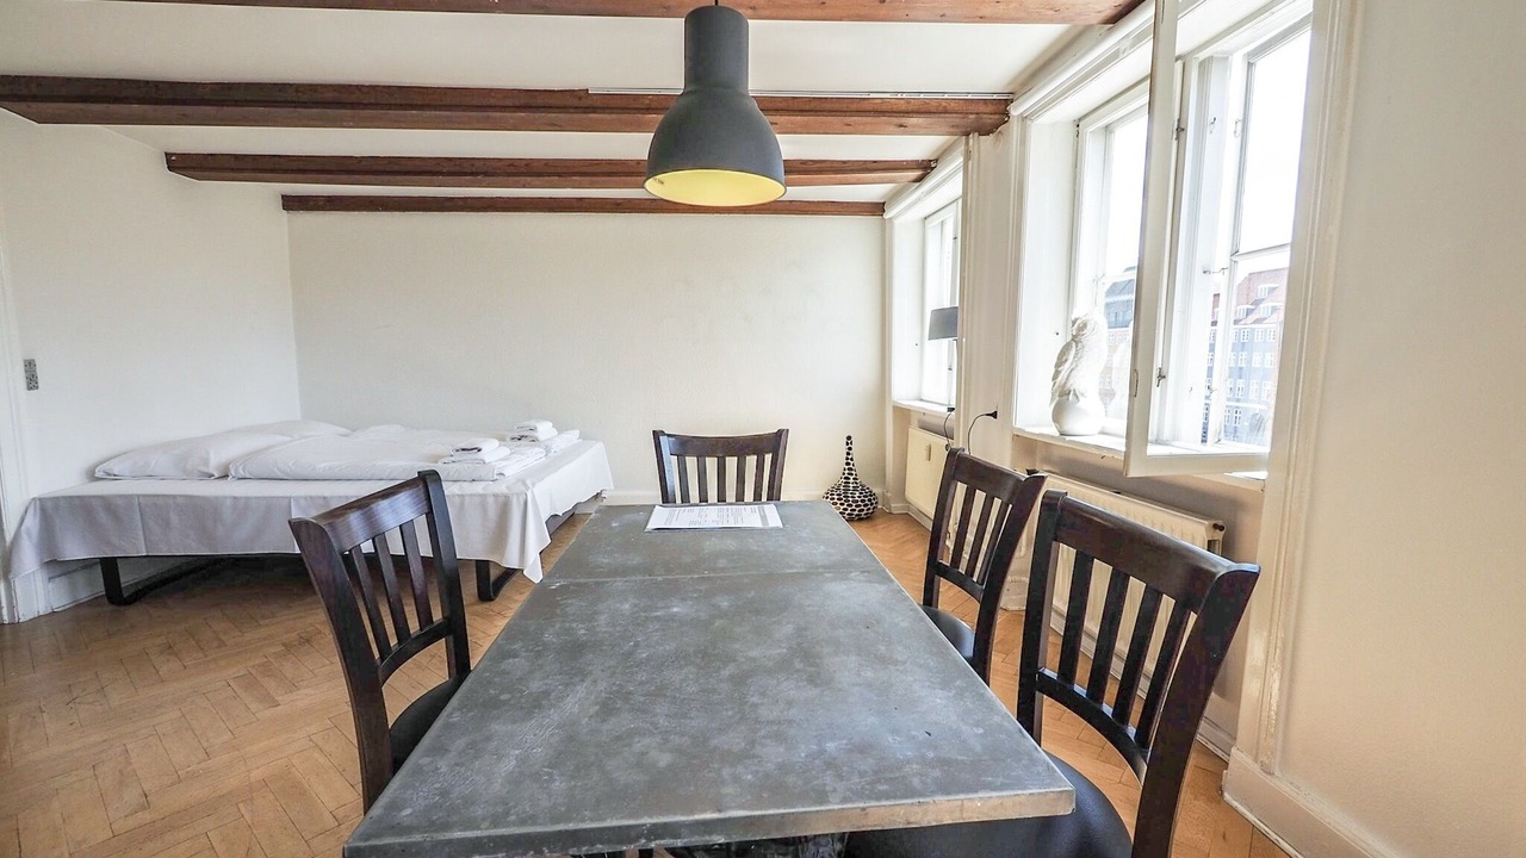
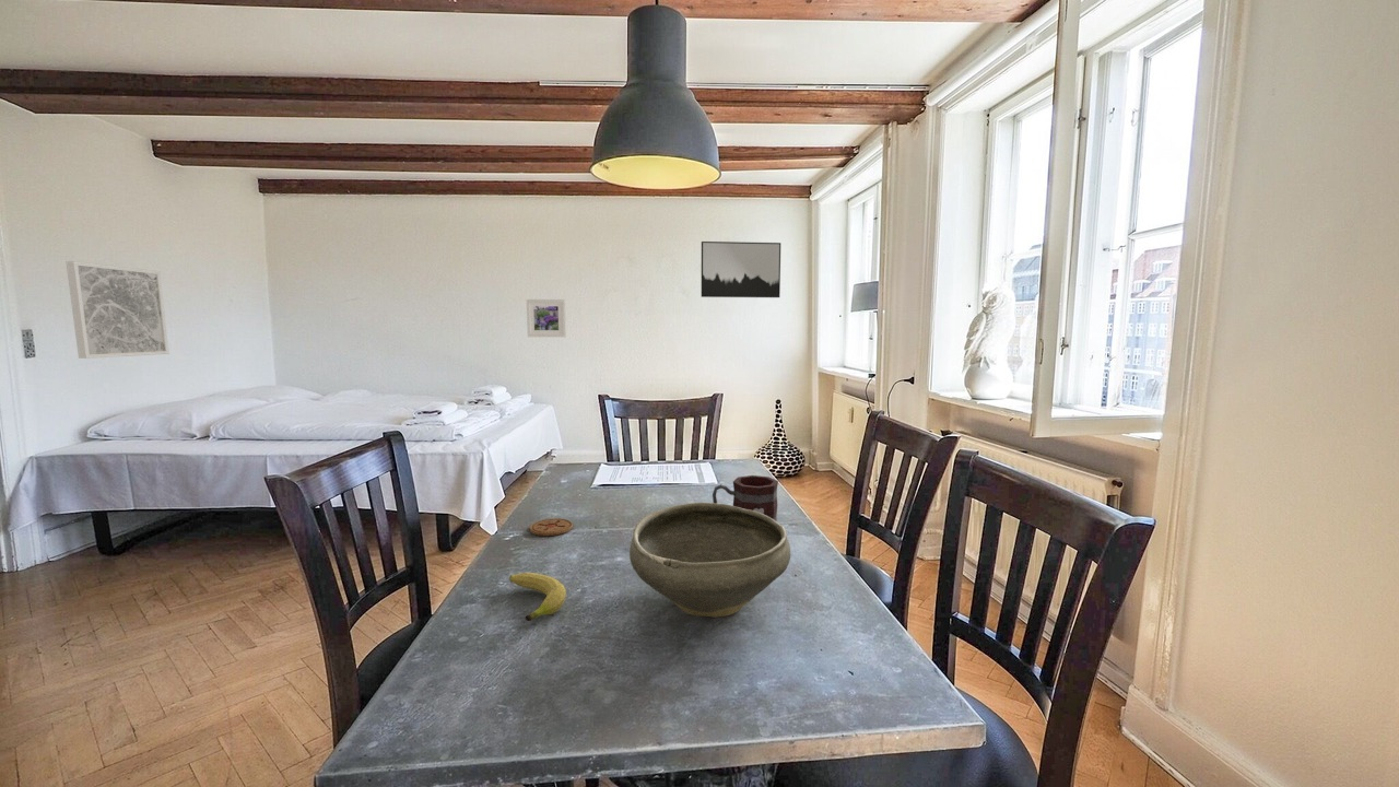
+ wall art [701,240,781,298]
+ bowl [628,502,791,619]
+ wall art [66,260,169,360]
+ coaster [529,517,574,537]
+ fruit [508,572,567,623]
+ mug [712,474,779,521]
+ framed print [526,298,567,338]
